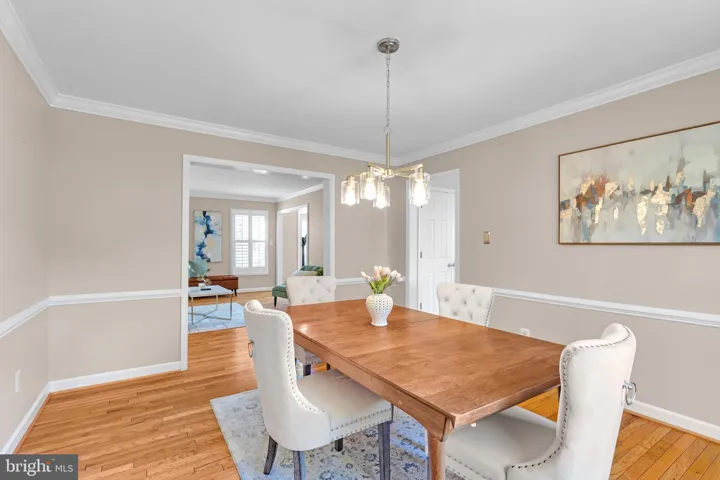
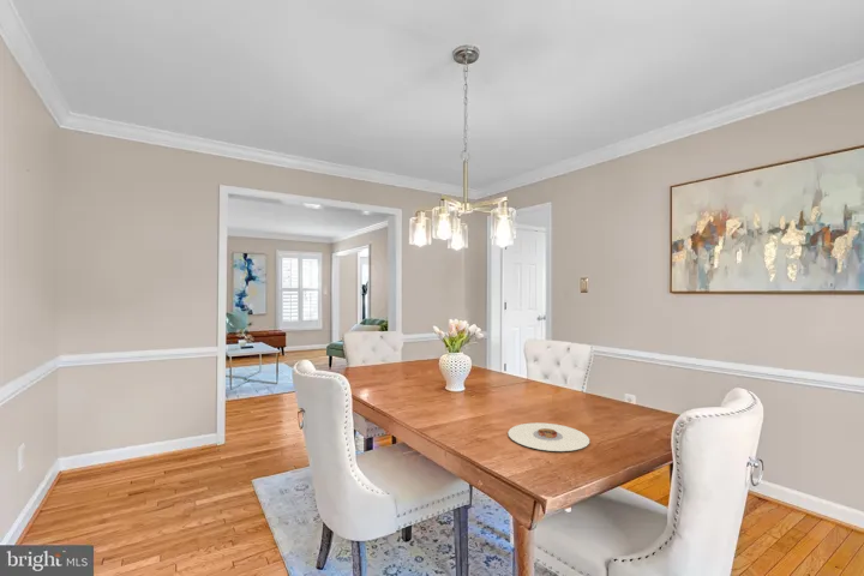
+ plate [508,421,590,452]
